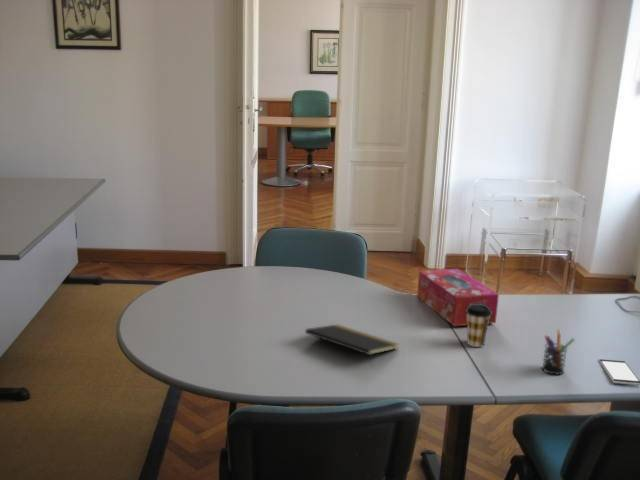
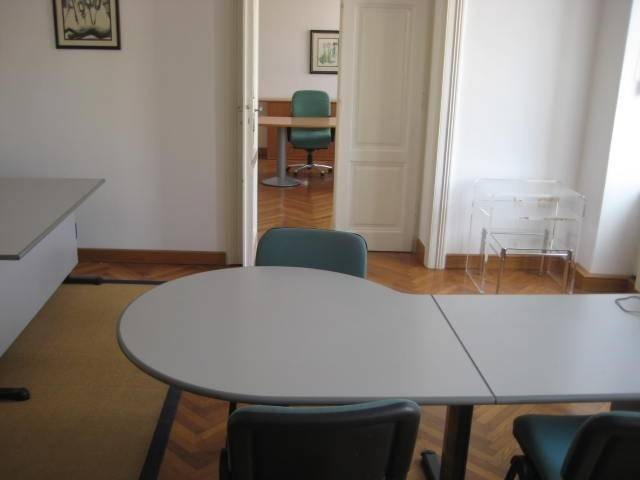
- coffee cup [466,304,492,348]
- smartphone [598,358,640,386]
- pen holder [541,328,576,376]
- tissue box [416,268,500,327]
- notepad [304,323,400,367]
